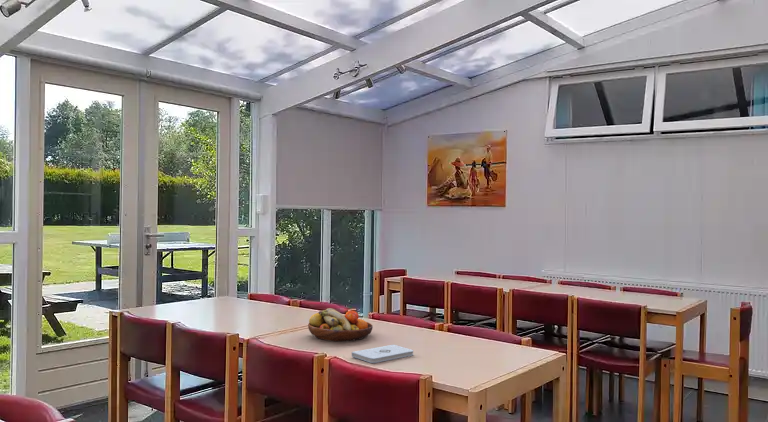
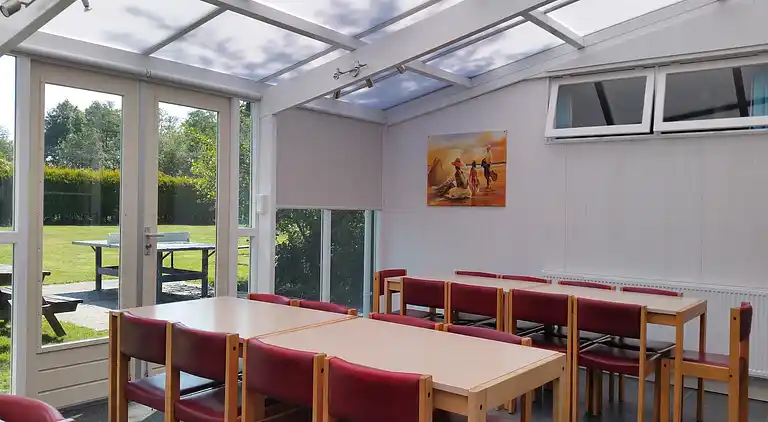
- fruit bowl [307,307,374,342]
- notepad [351,343,414,364]
